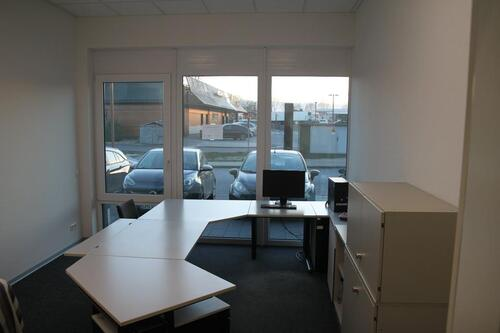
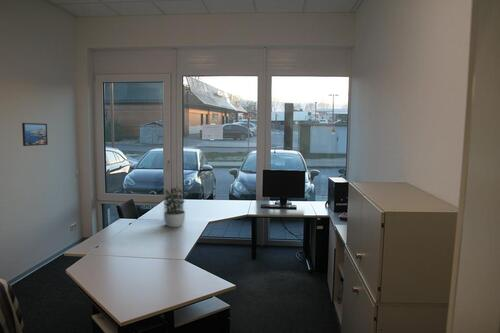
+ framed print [21,122,49,147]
+ potted plant [162,186,186,228]
